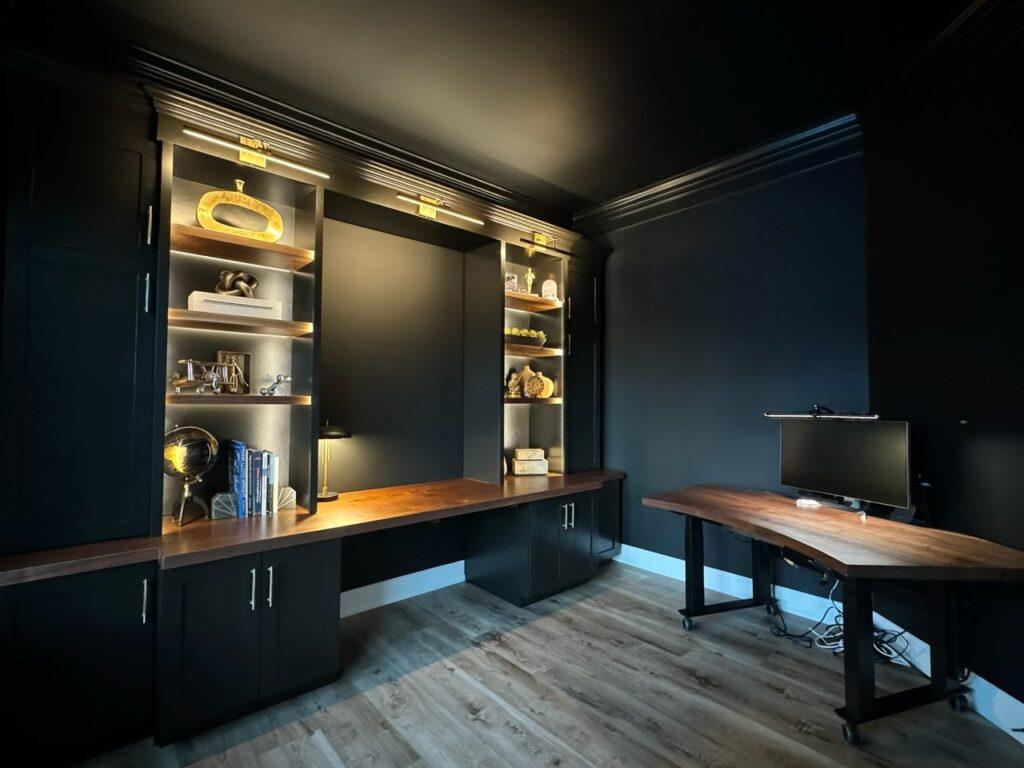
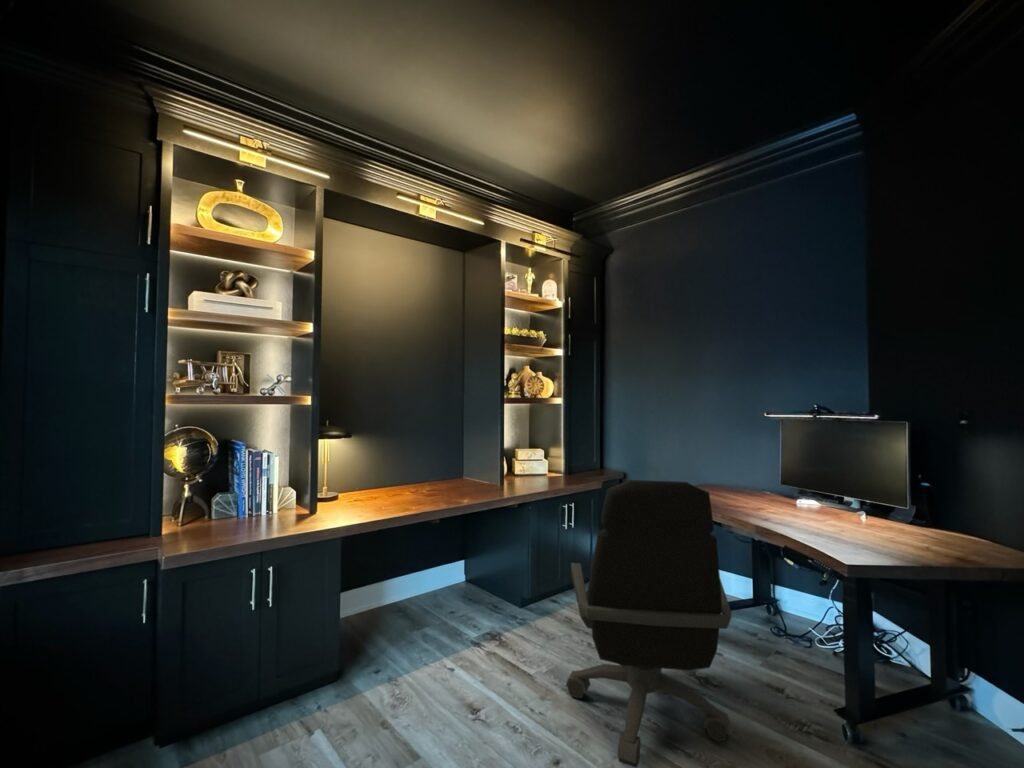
+ office chair [565,479,732,768]
